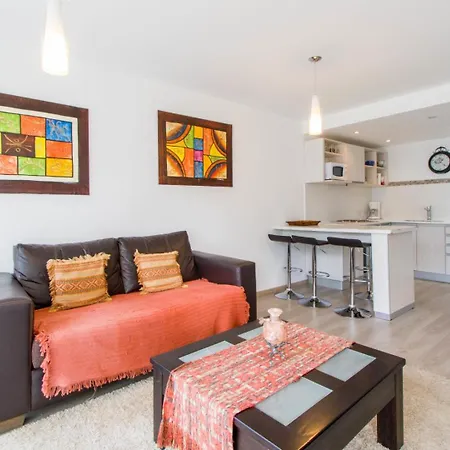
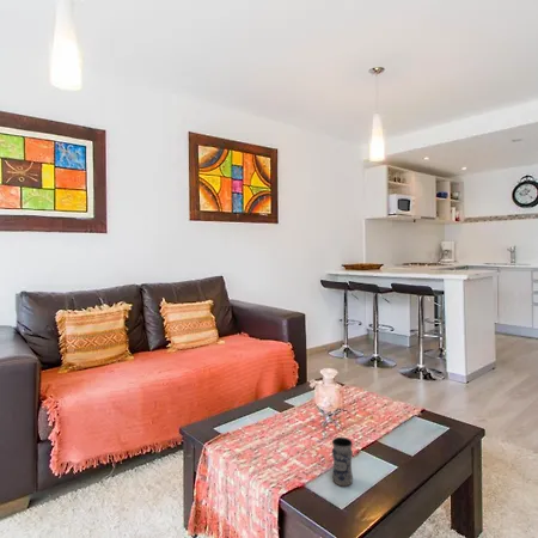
+ jar [331,436,354,487]
